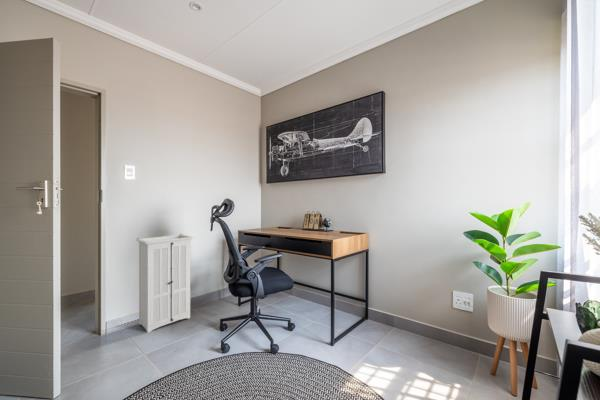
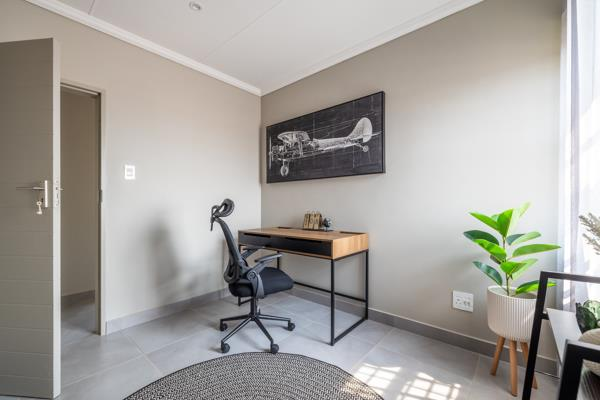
- storage cabinet [135,233,195,333]
